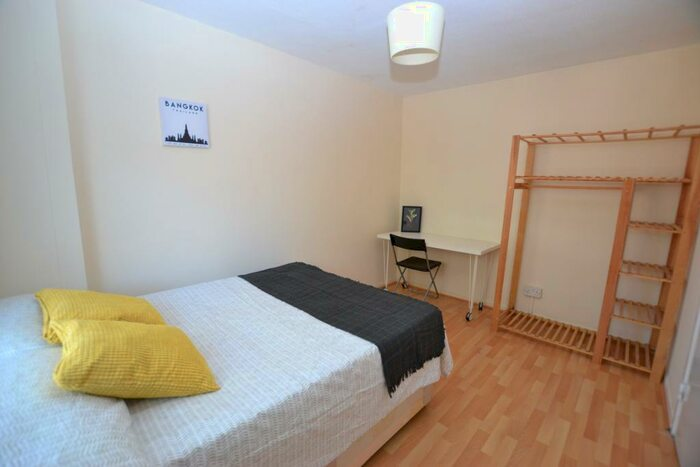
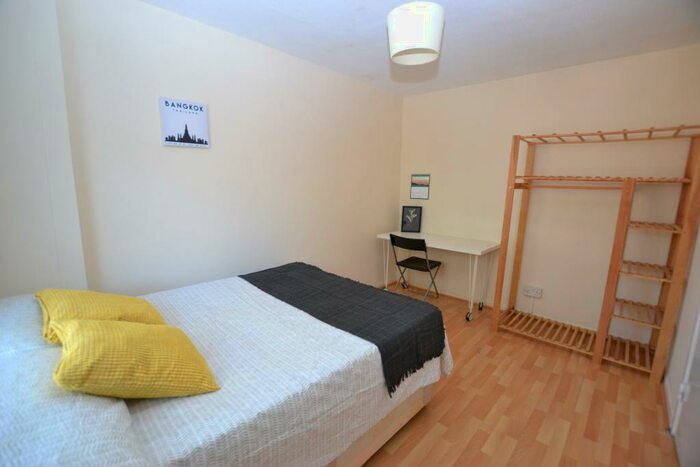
+ calendar [409,172,432,201]
